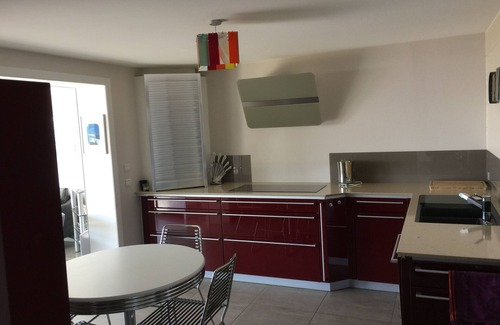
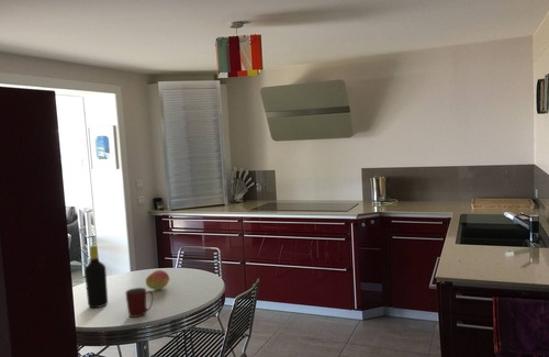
+ fruit [145,269,170,291]
+ bottle [83,244,109,309]
+ mug [124,287,154,319]
